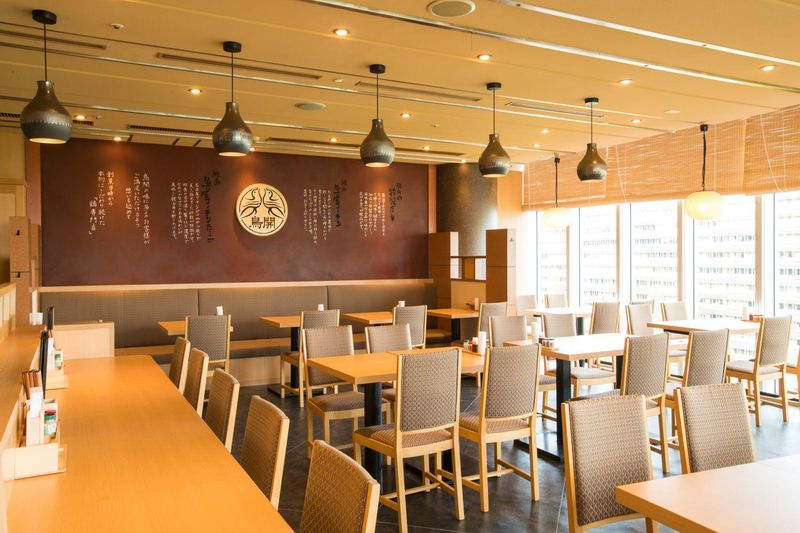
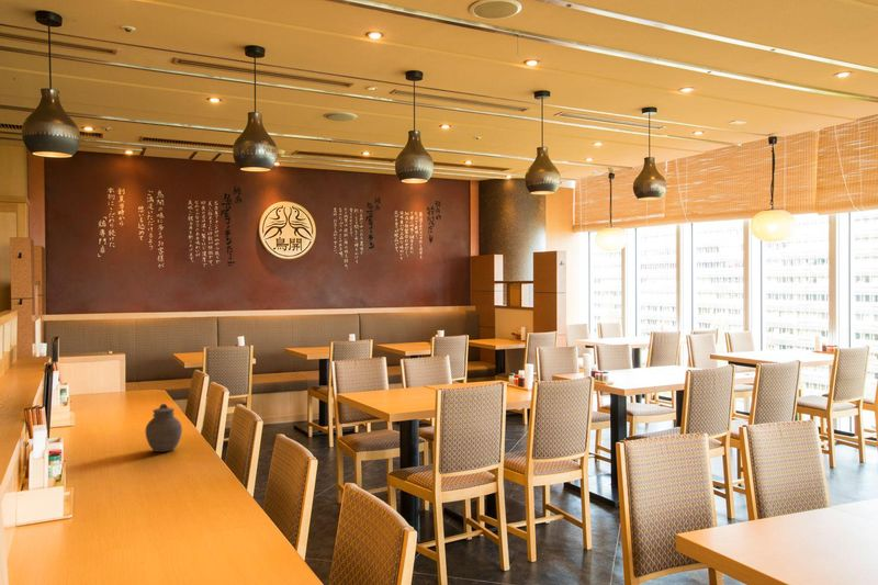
+ jar [144,403,183,453]
